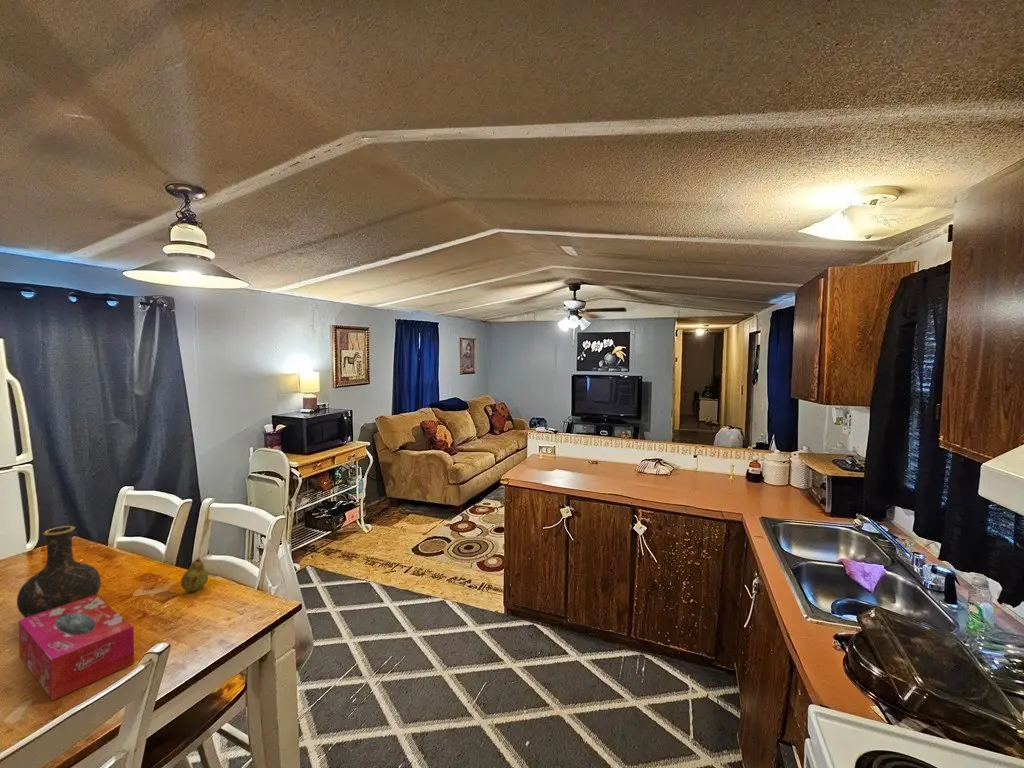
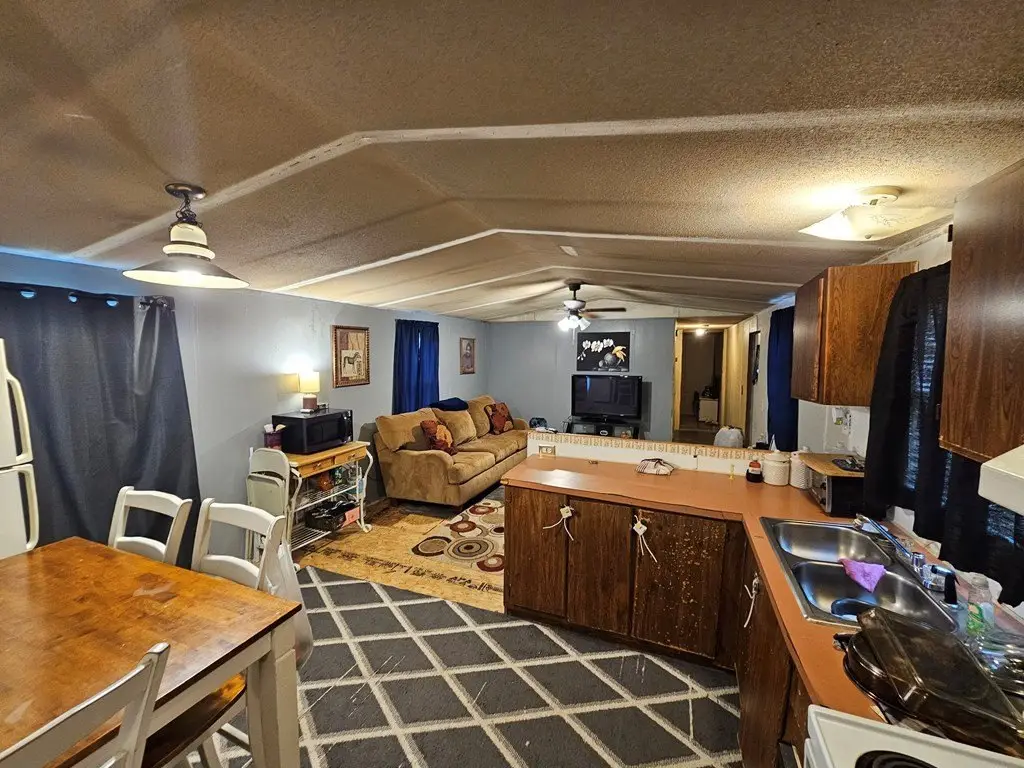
- fruit [180,556,209,593]
- vase [16,525,102,618]
- tissue box [18,595,135,702]
